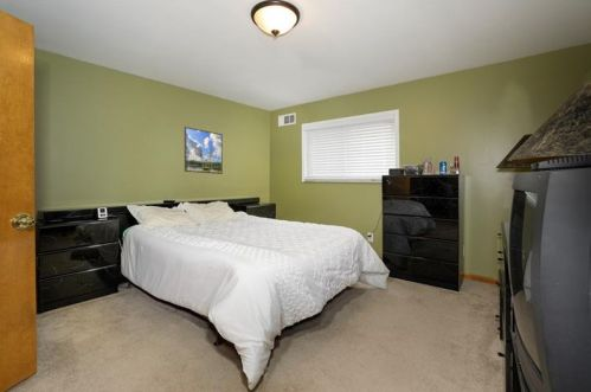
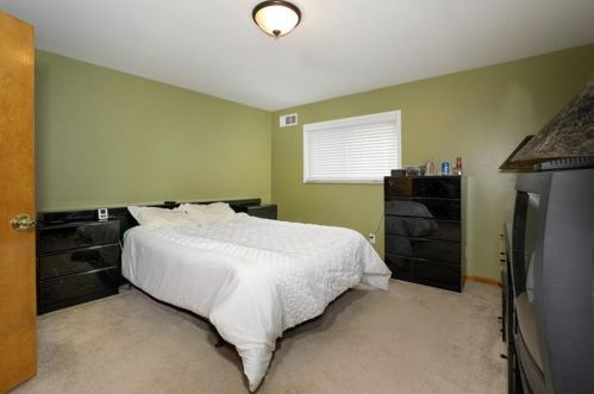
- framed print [184,126,224,175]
